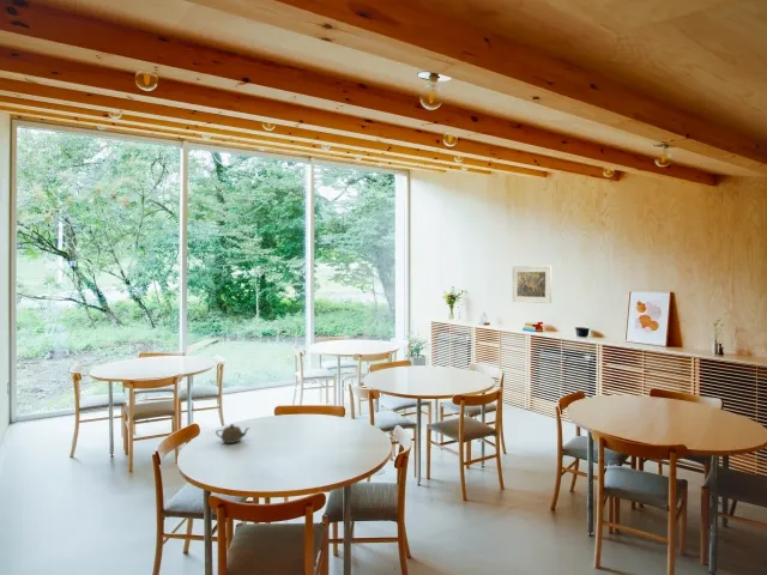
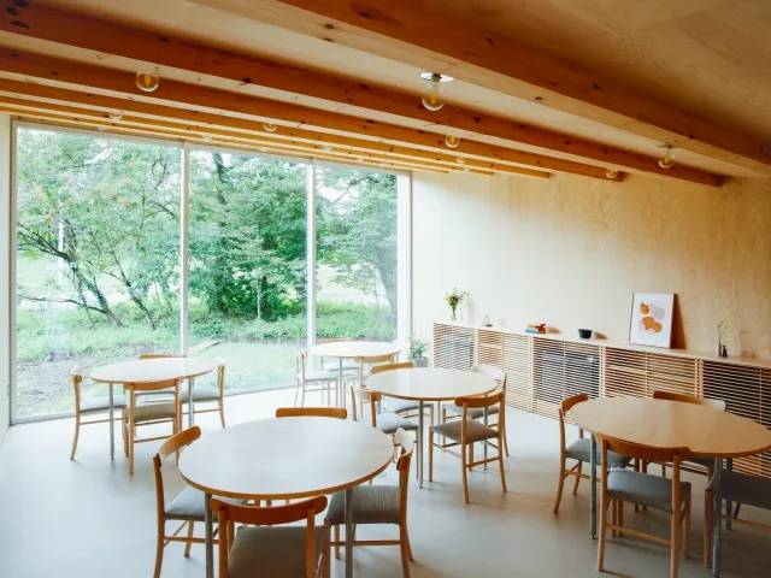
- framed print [511,265,552,304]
- teapot [215,423,250,444]
